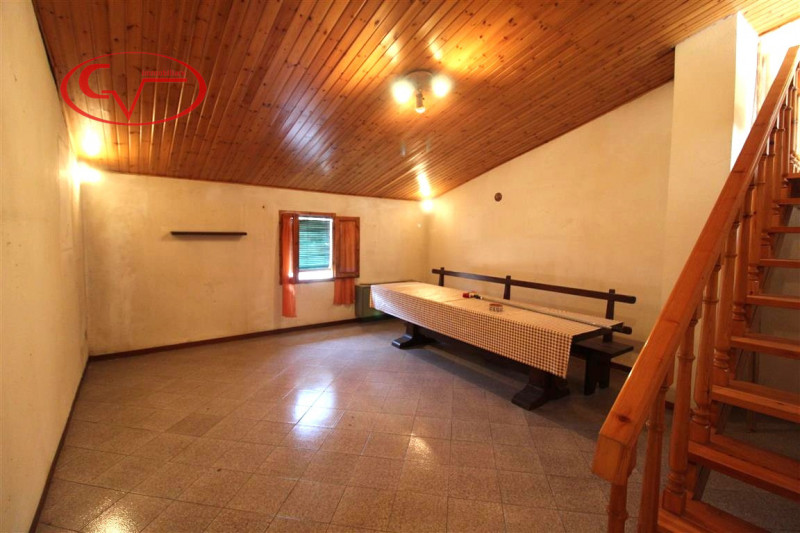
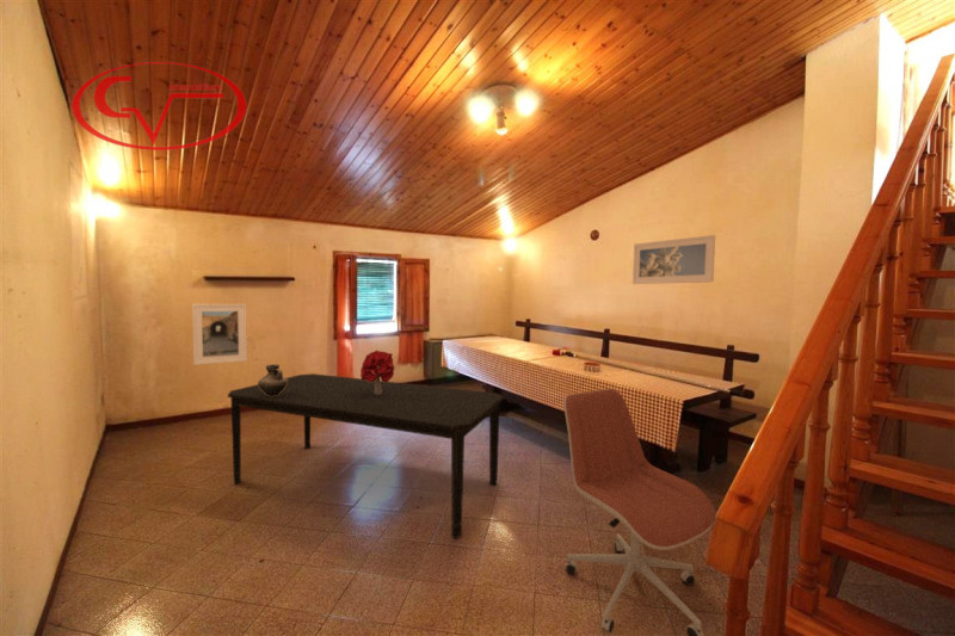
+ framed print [631,234,716,285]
+ ceramic pitcher [257,364,288,396]
+ office chair [563,388,717,636]
+ dining table [227,372,505,539]
+ bouquet [359,350,395,395]
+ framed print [191,303,248,366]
